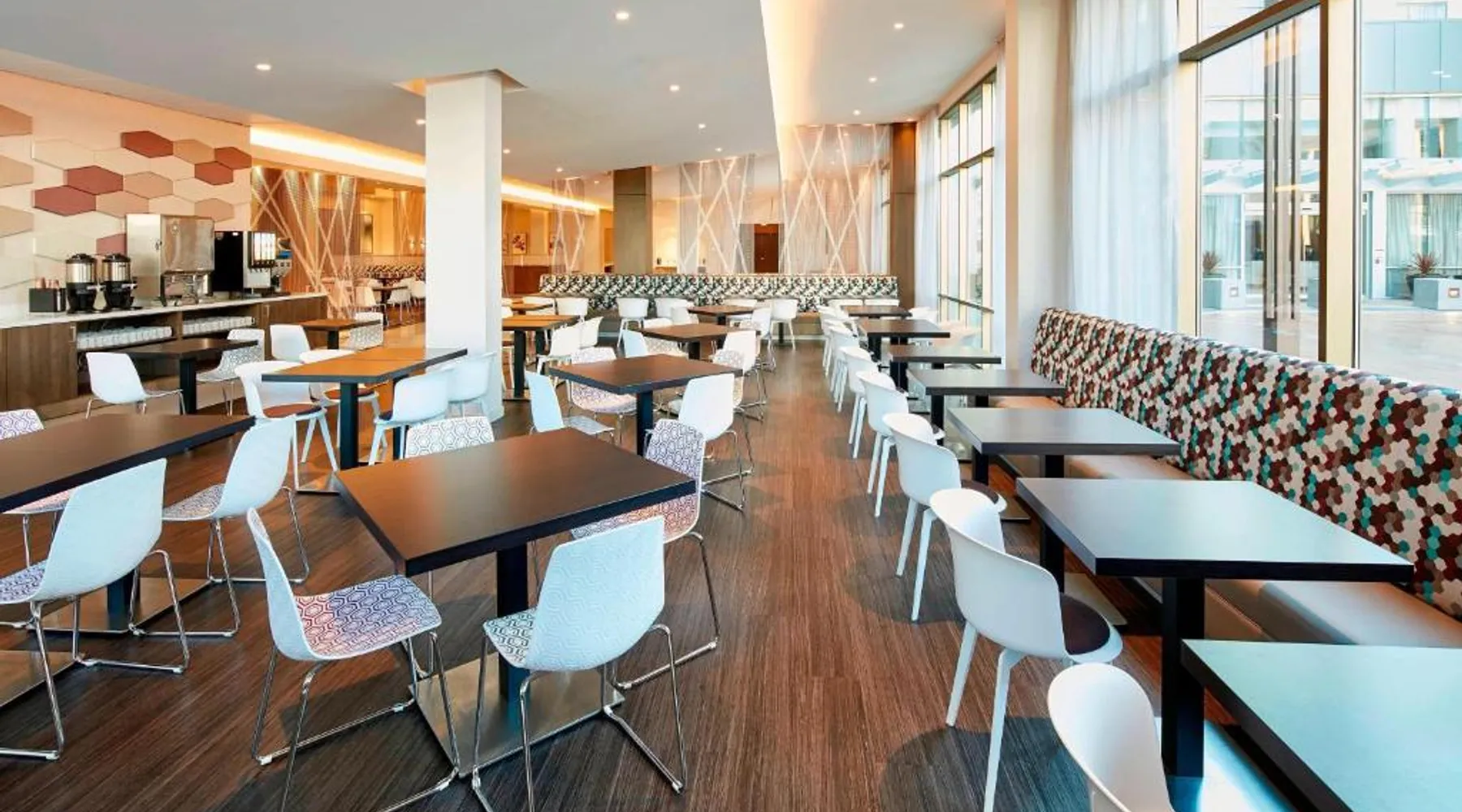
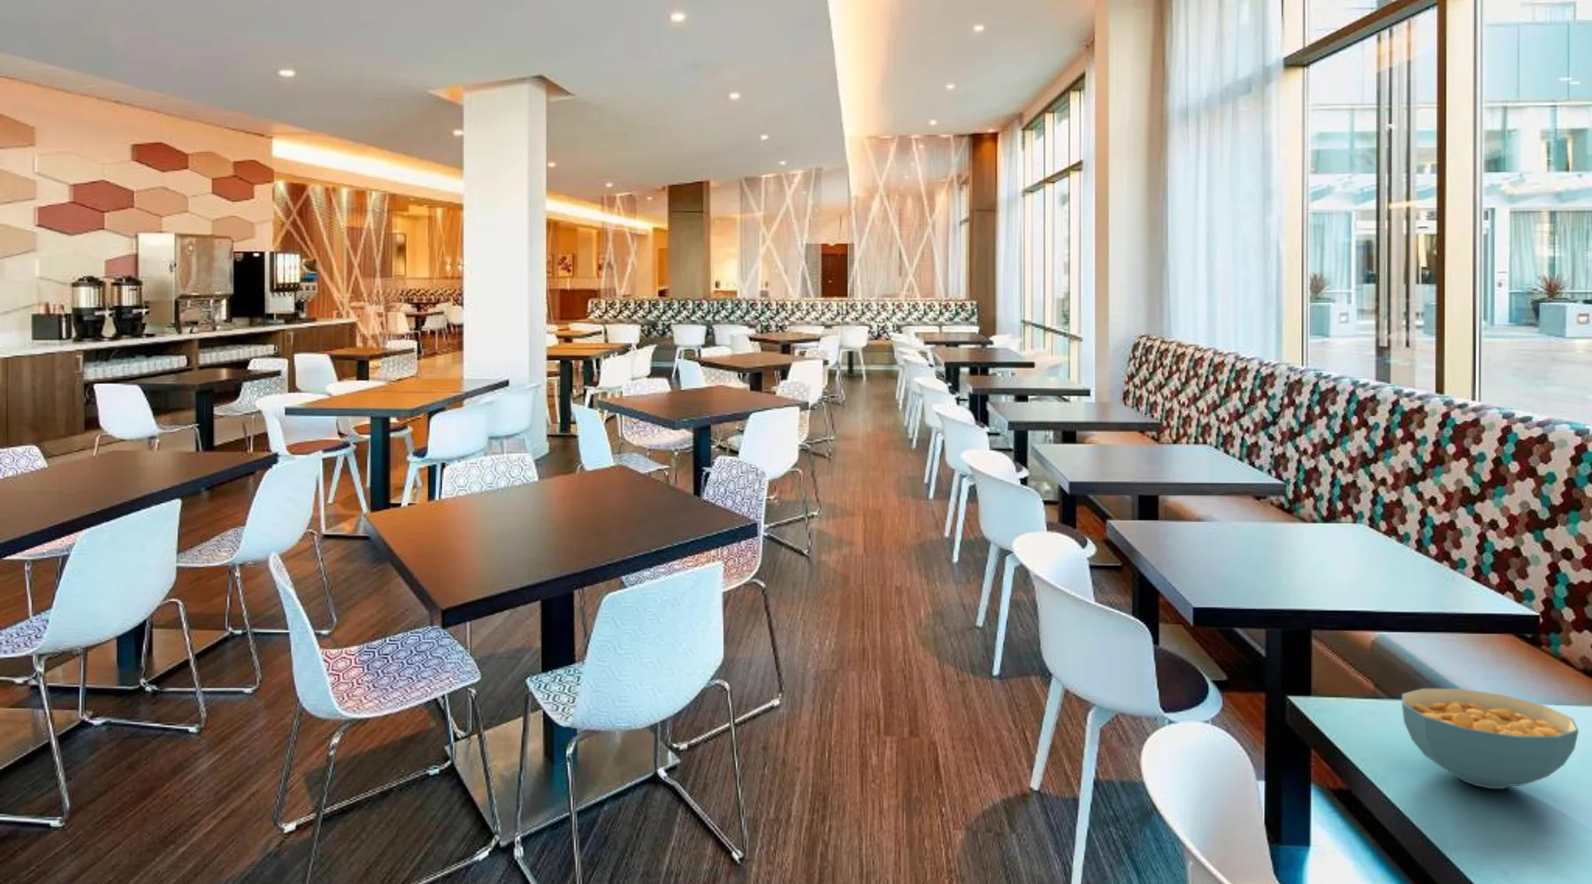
+ cereal bowl [1401,688,1580,789]
